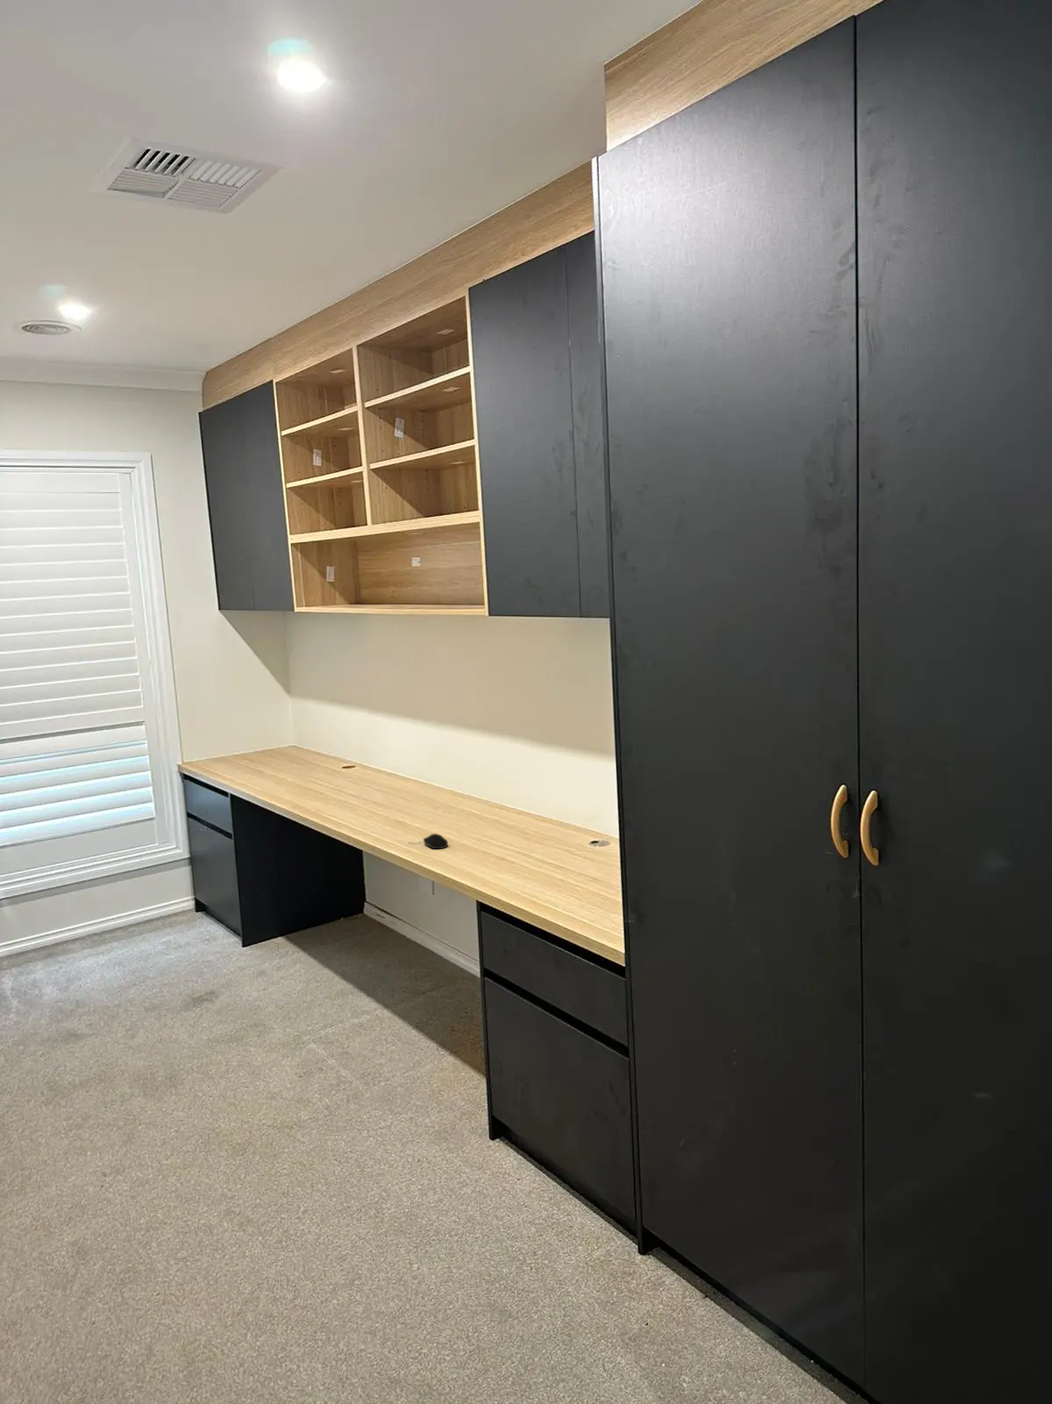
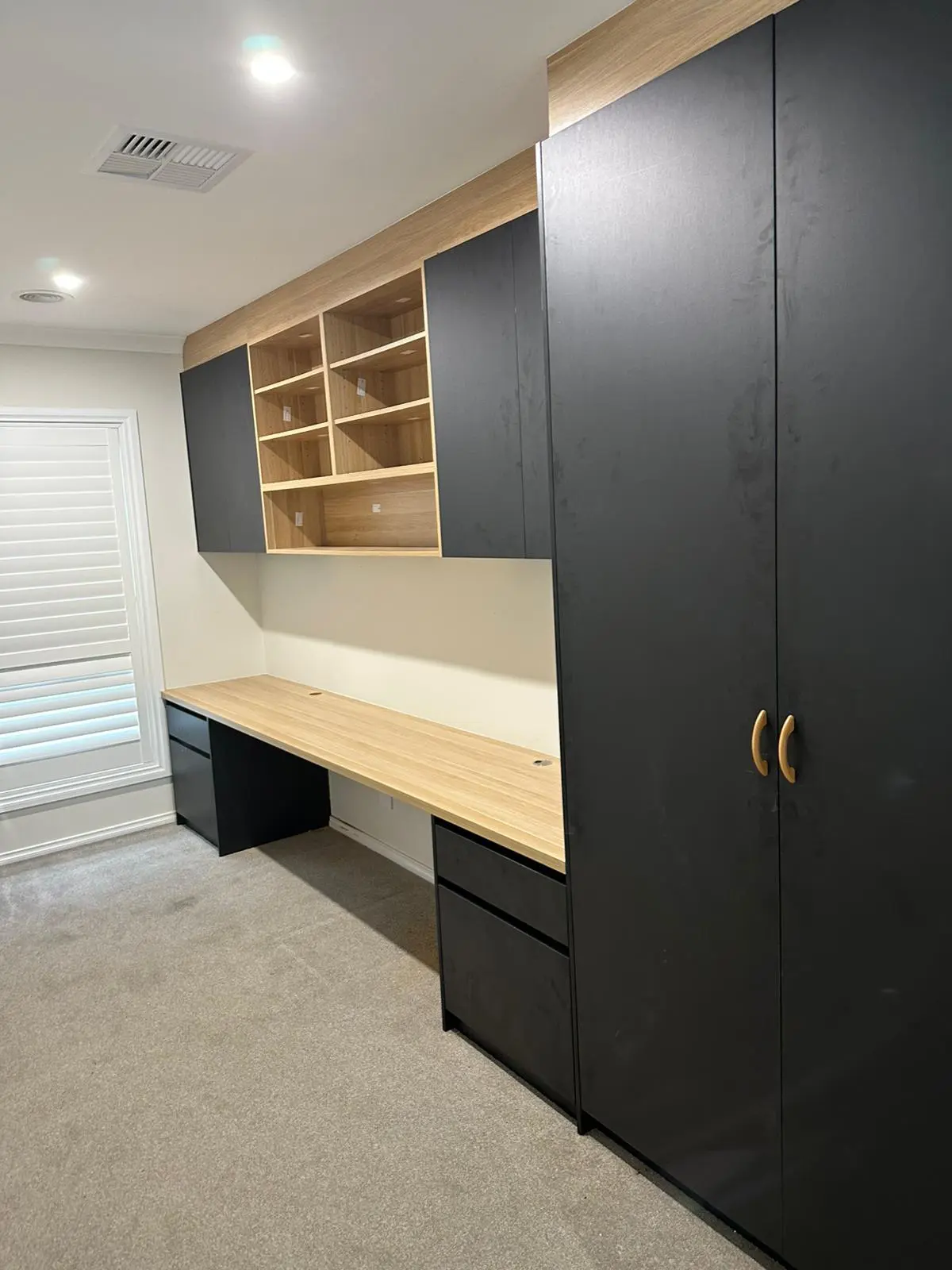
- computer mouse [409,832,449,849]
